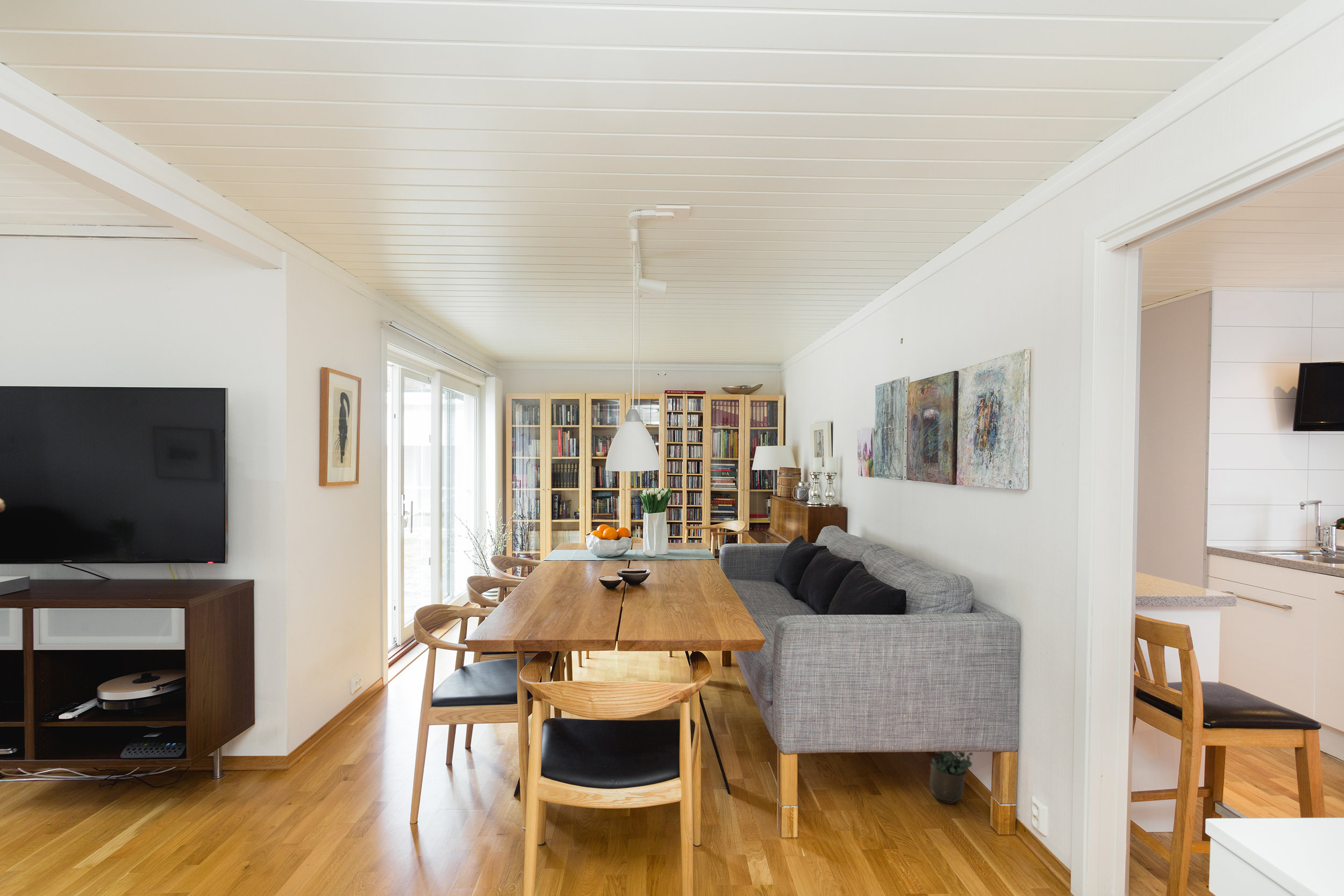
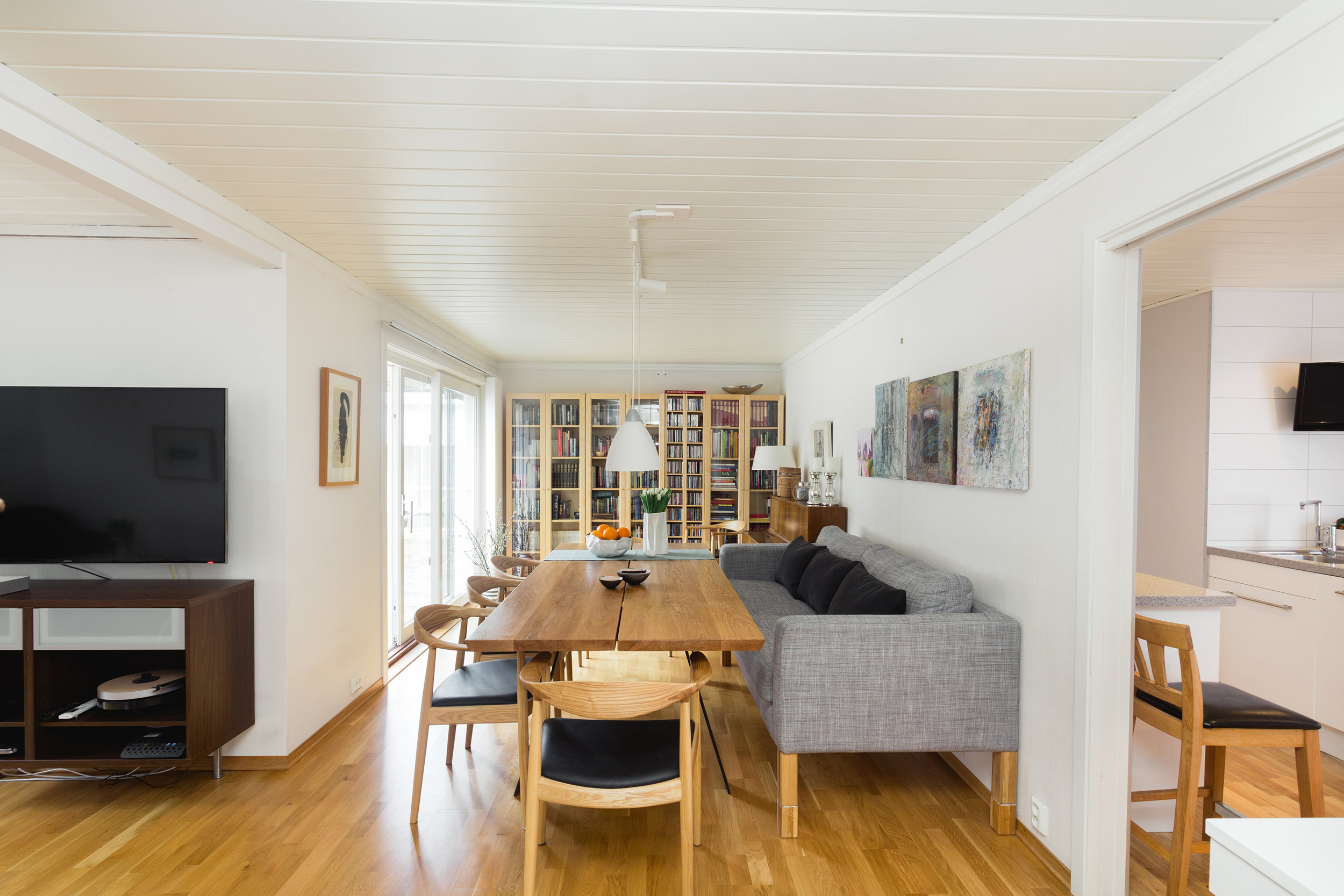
- potted plant [929,751,974,804]
